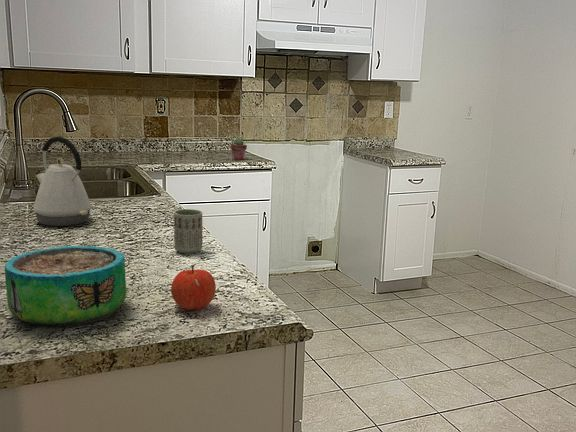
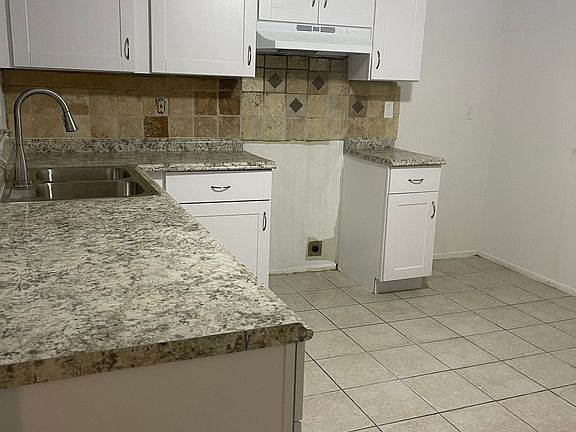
- cup [173,208,203,255]
- decorative bowl [4,245,127,329]
- potted succulent [230,137,248,161]
- kettle [33,136,92,227]
- apple [170,265,217,311]
